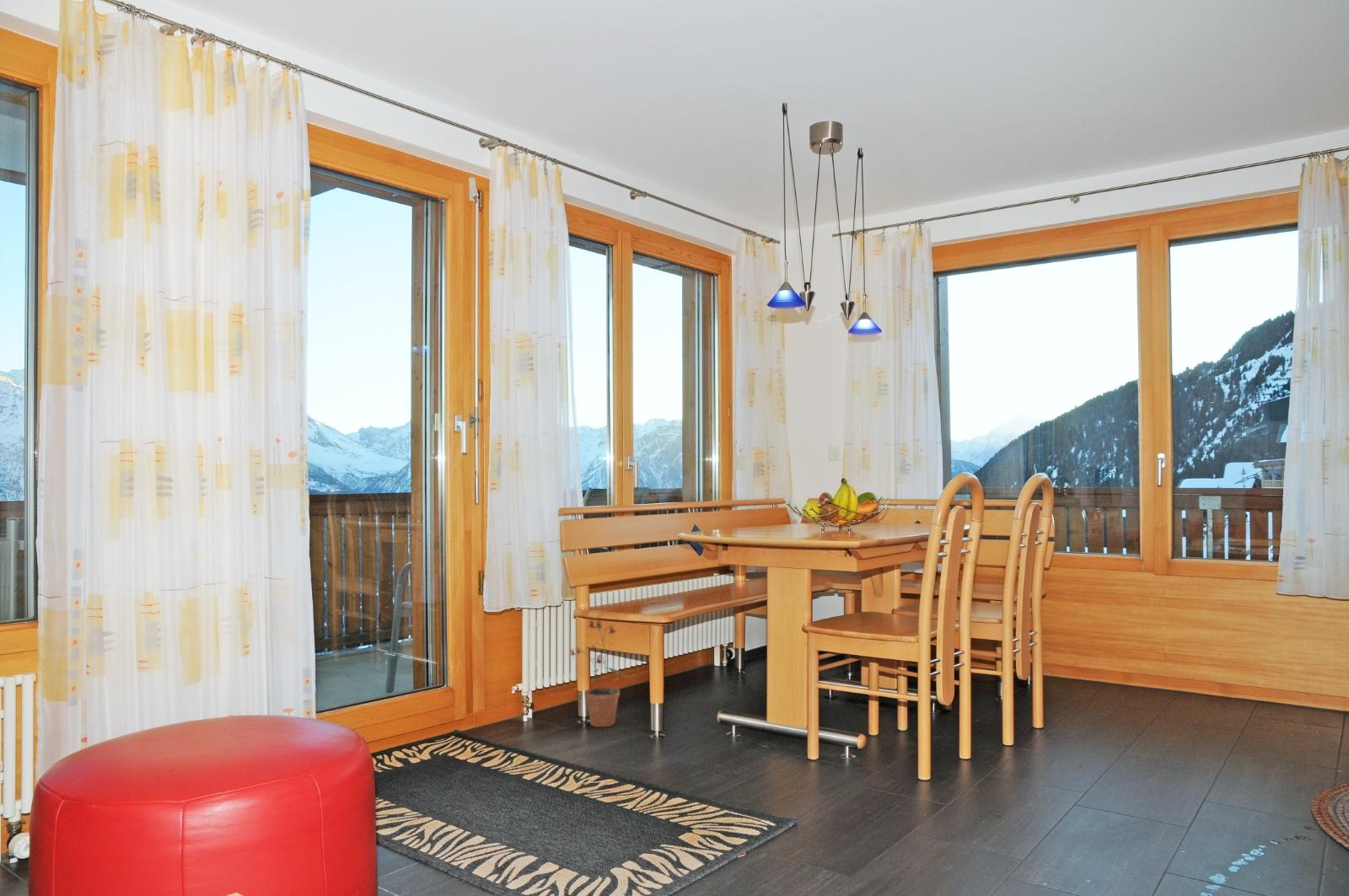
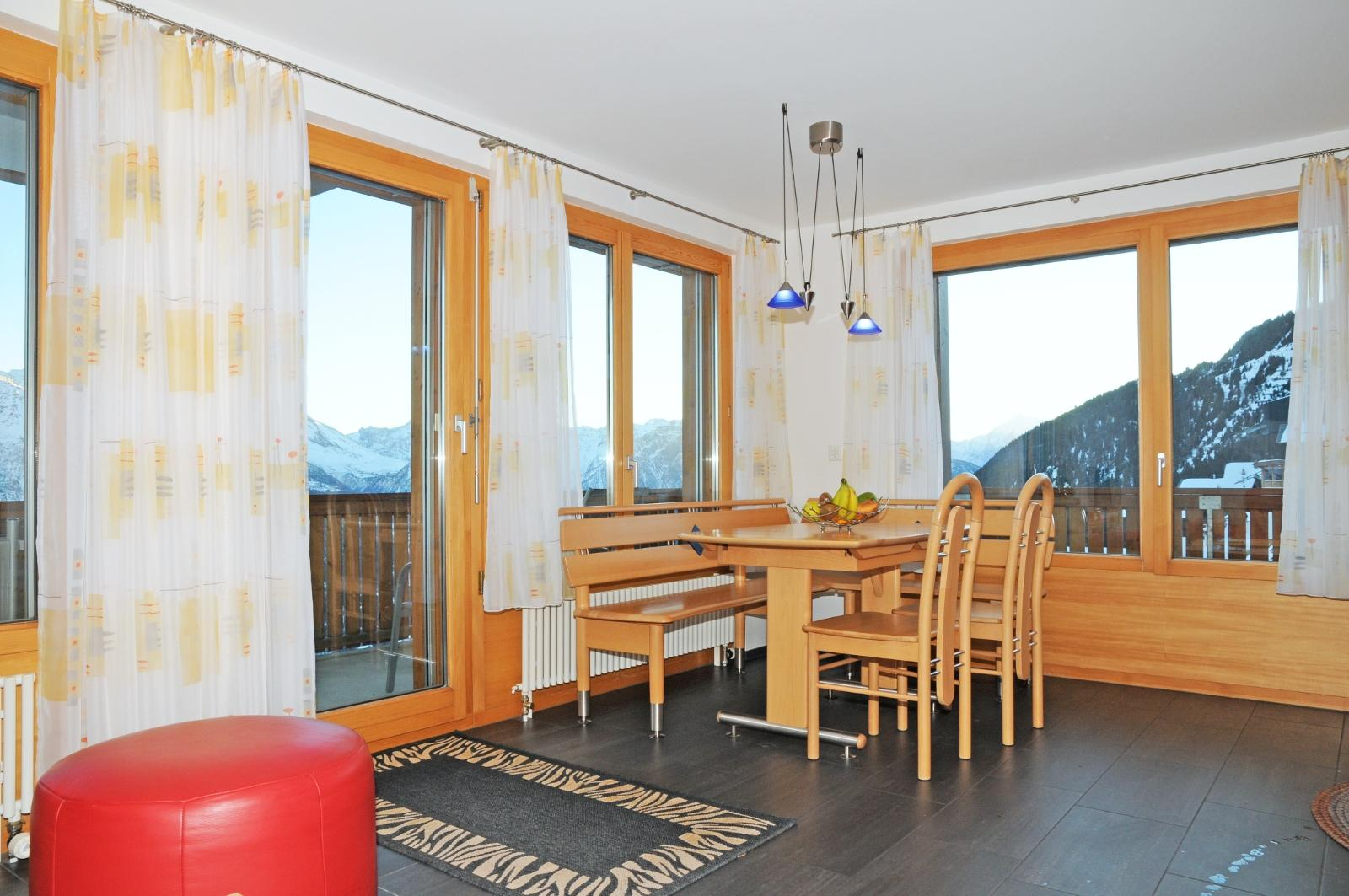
- potted plant [568,619,621,728]
